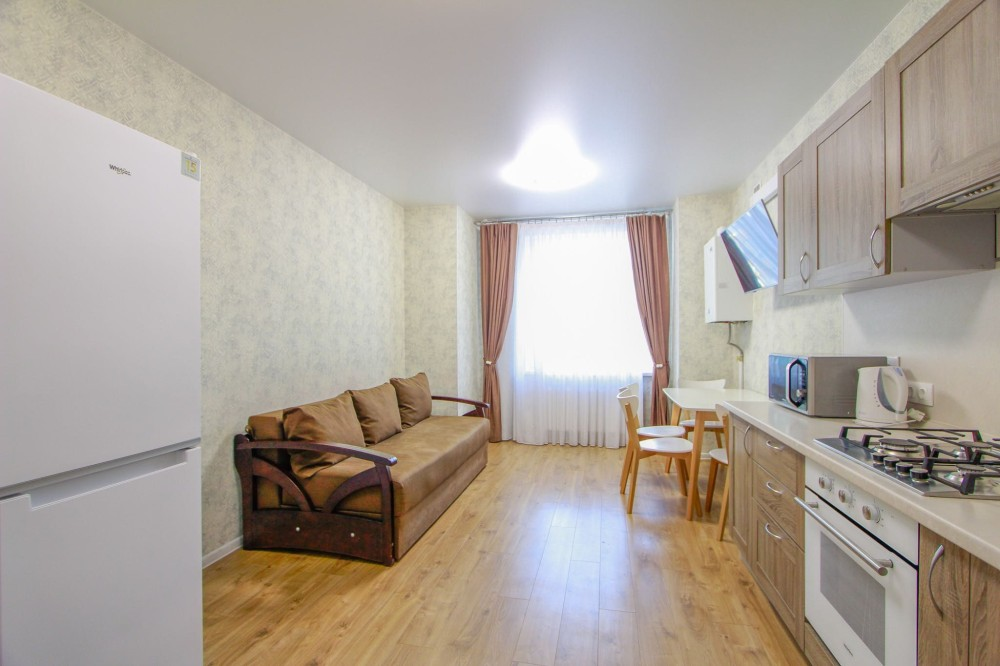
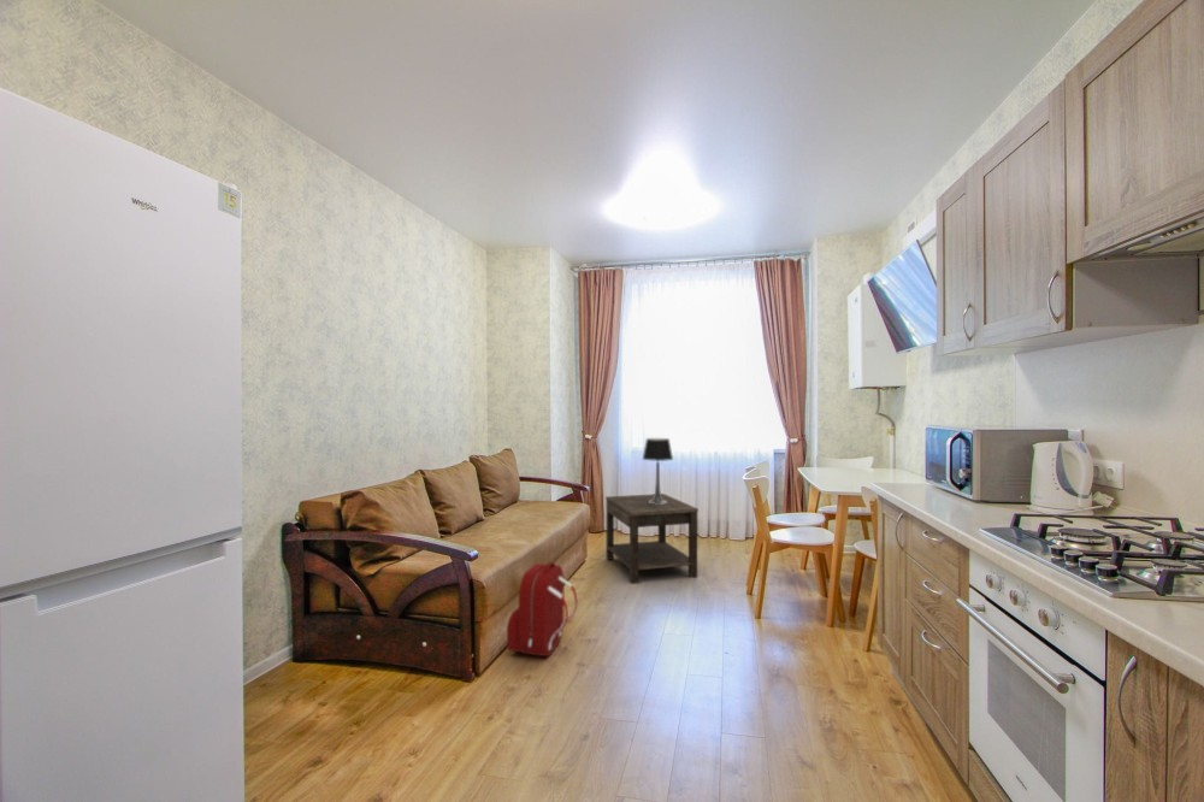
+ backpack [506,561,578,657]
+ side table [604,493,700,585]
+ table lamp [642,437,674,505]
